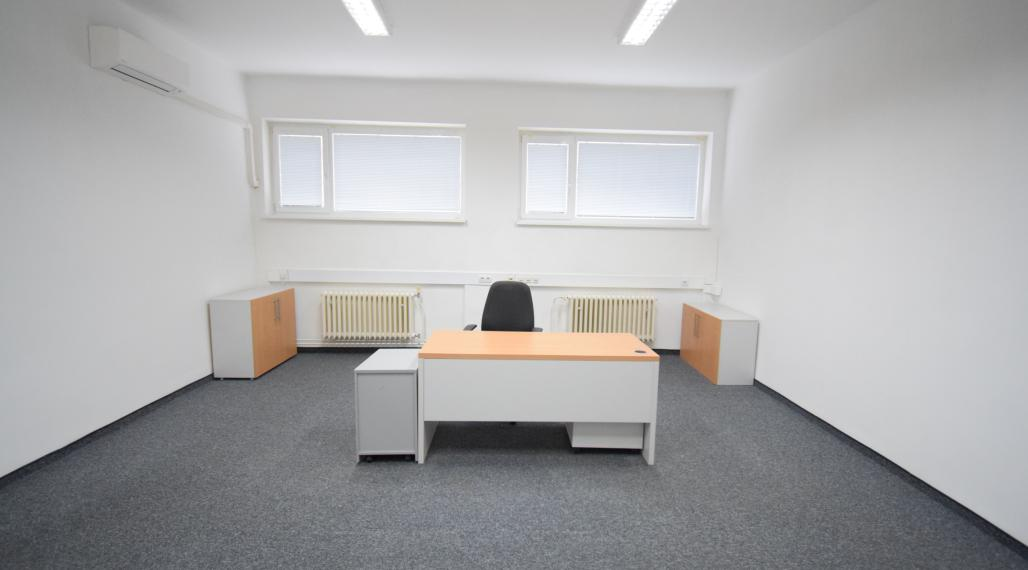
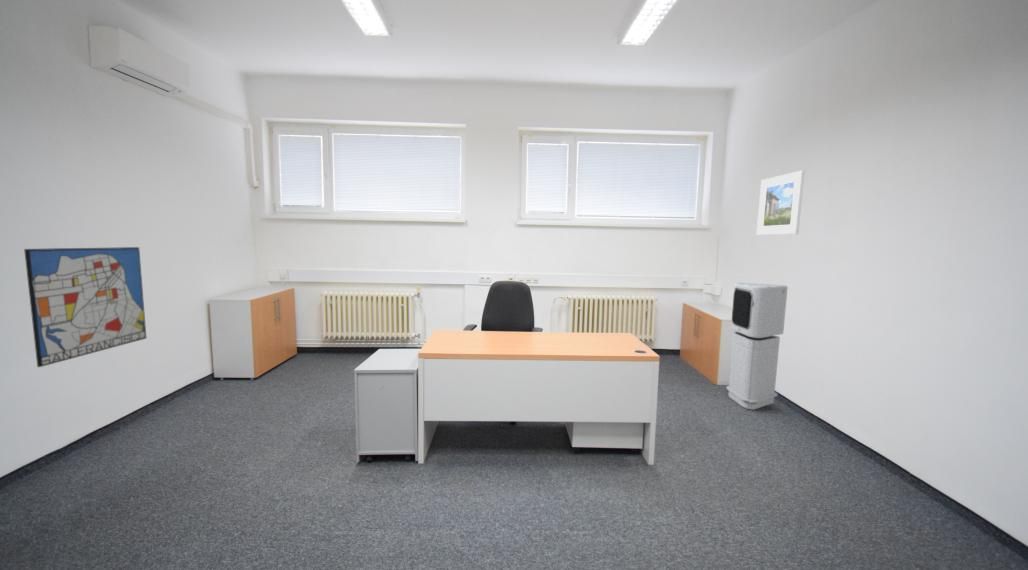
+ wall art [23,246,147,368]
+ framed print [756,169,806,236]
+ air purifier [725,282,789,411]
